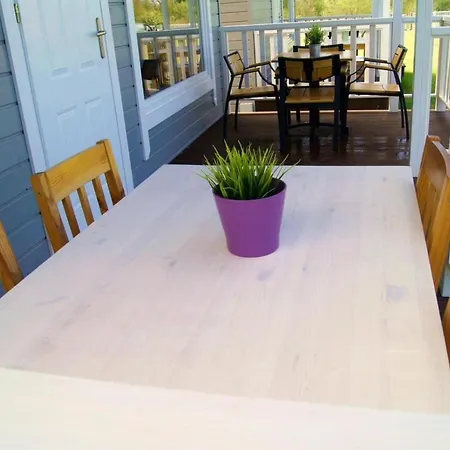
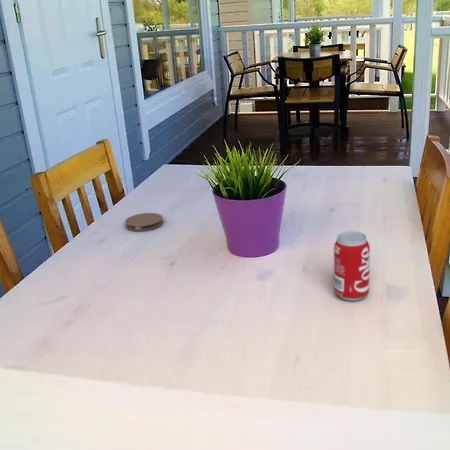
+ coaster [124,212,164,232]
+ beverage can [333,230,371,302]
